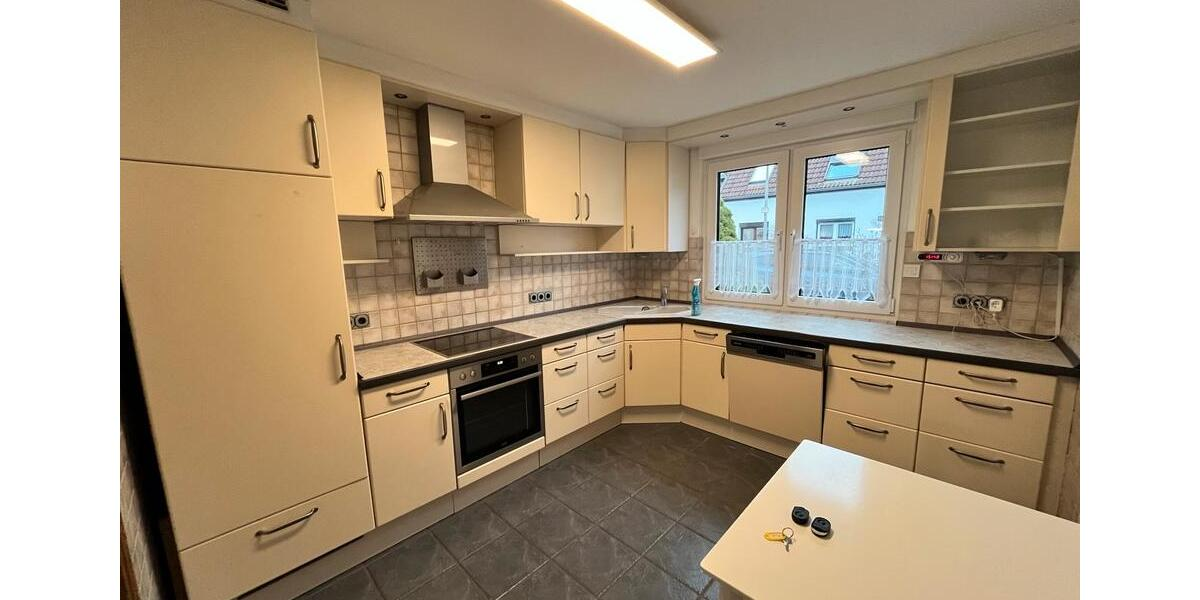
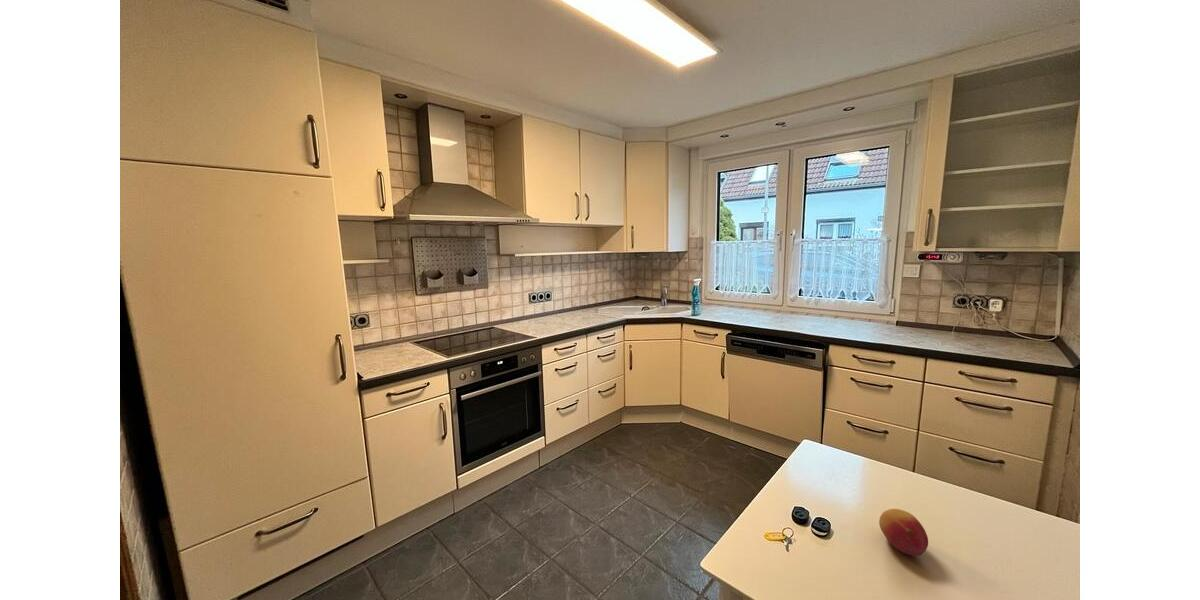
+ fruit [878,508,929,557]
